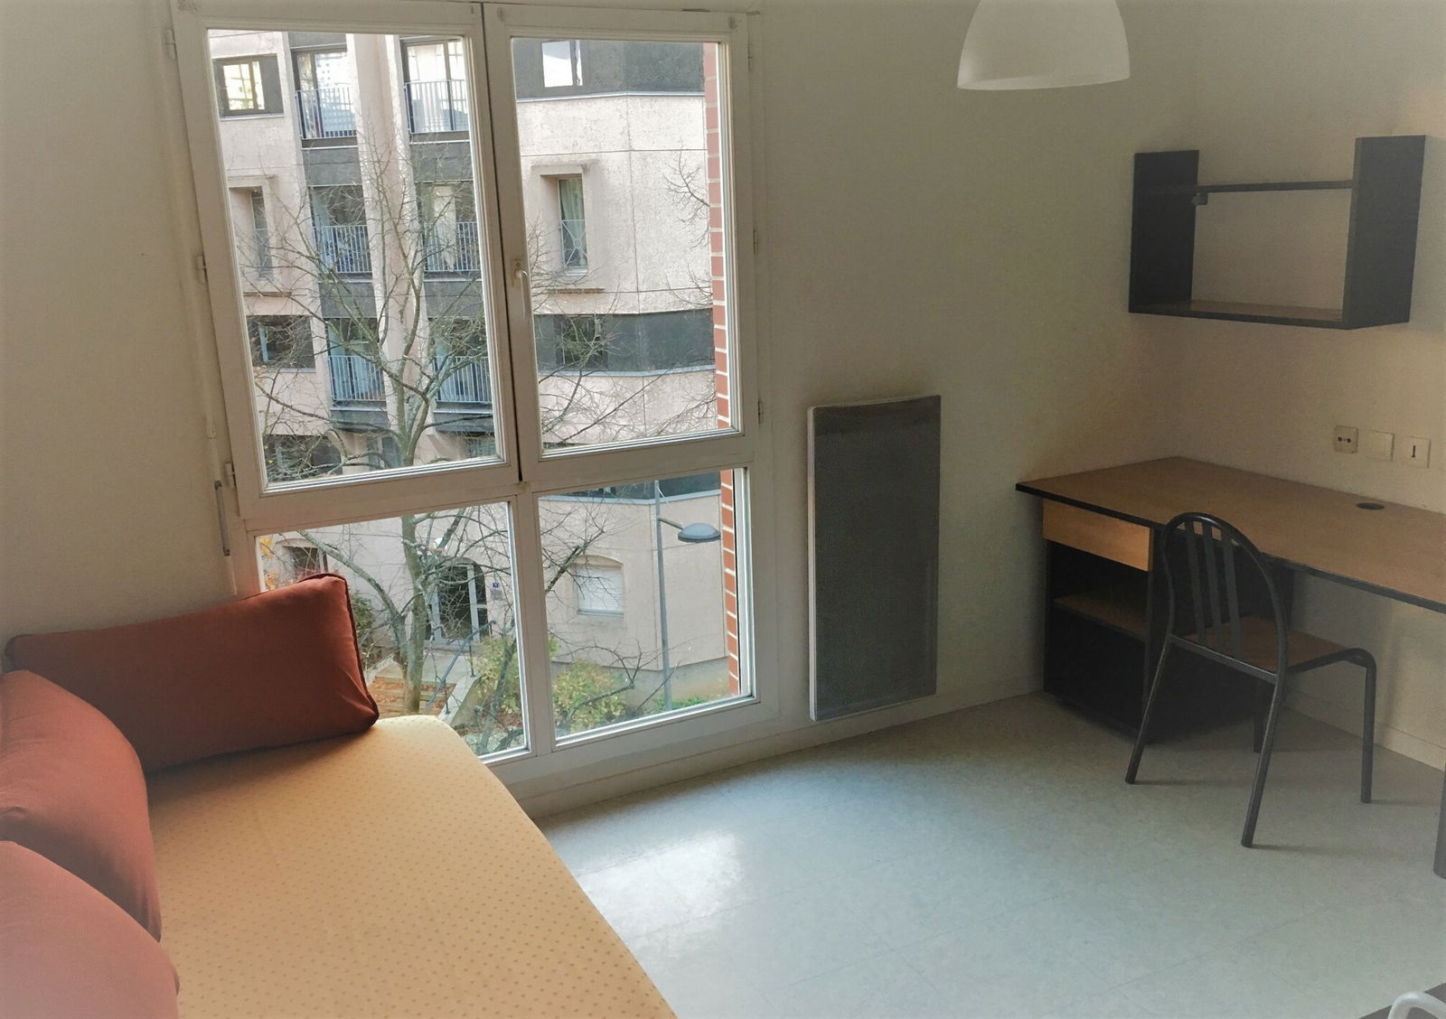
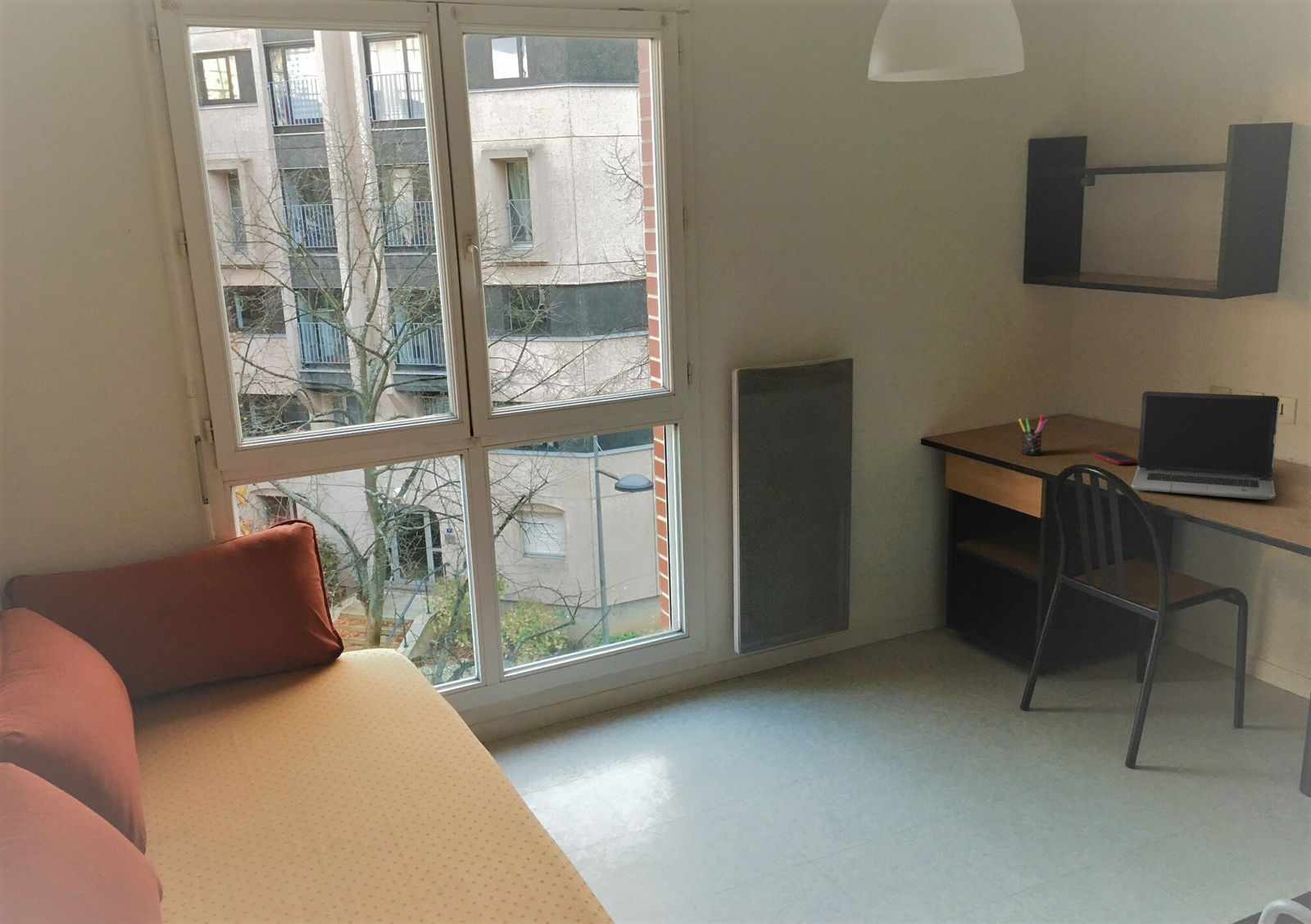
+ pen holder [1018,414,1049,456]
+ laptop computer [1131,391,1280,501]
+ cell phone [1091,450,1138,465]
